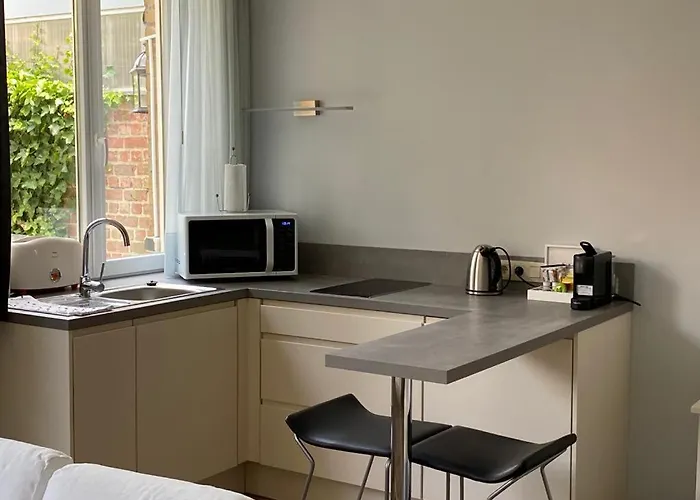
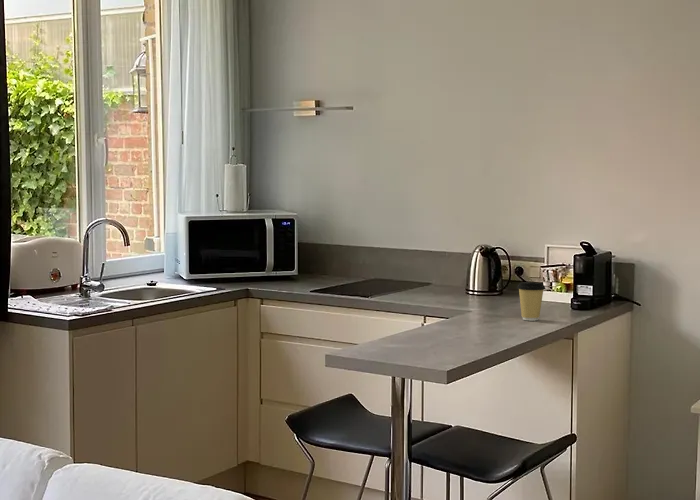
+ coffee cup [516,281,547,322]
